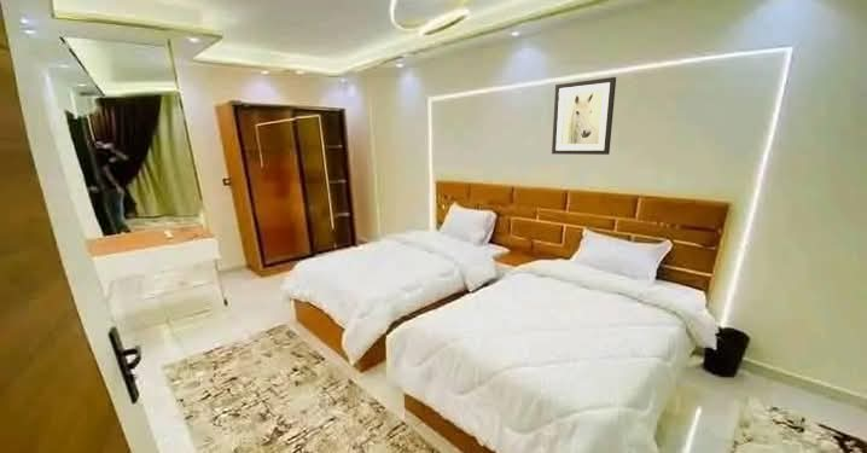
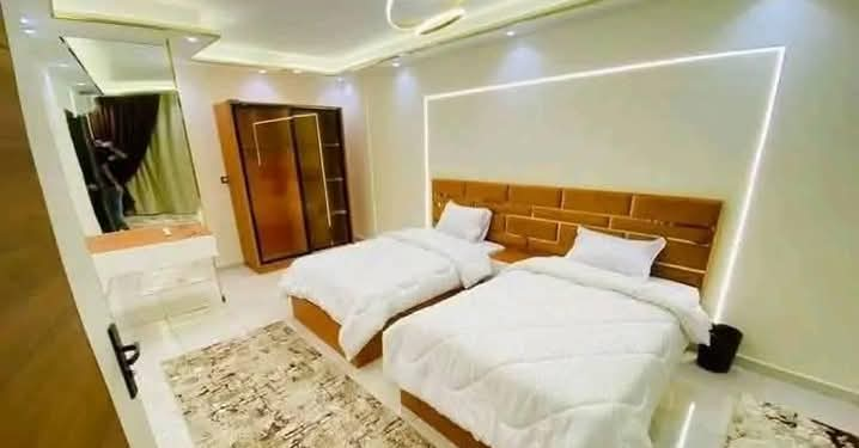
- wall art [551,76,617,156]
